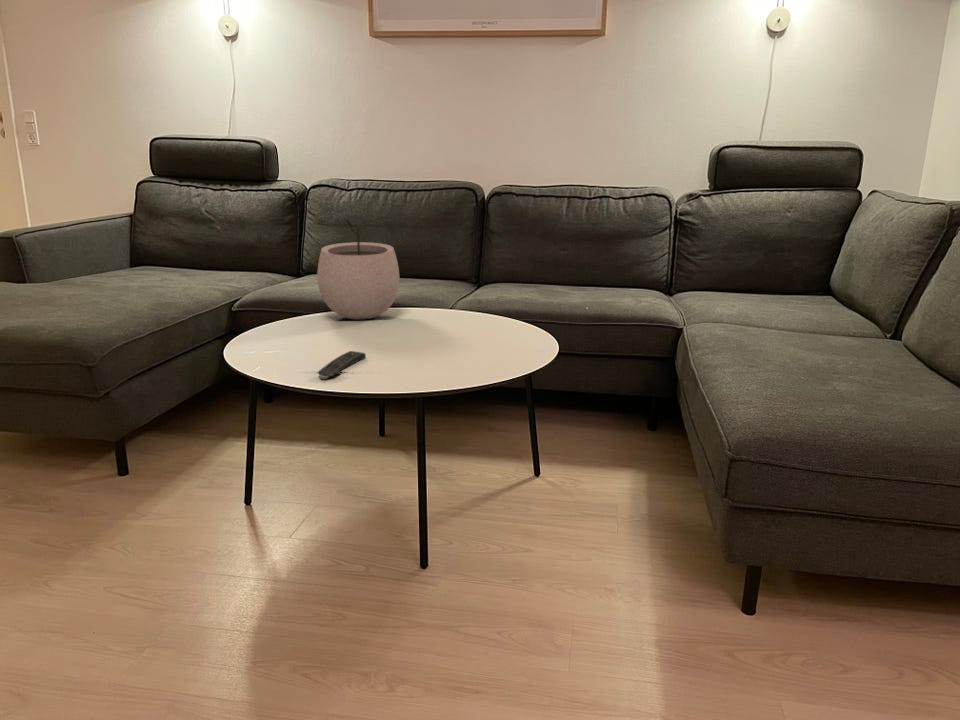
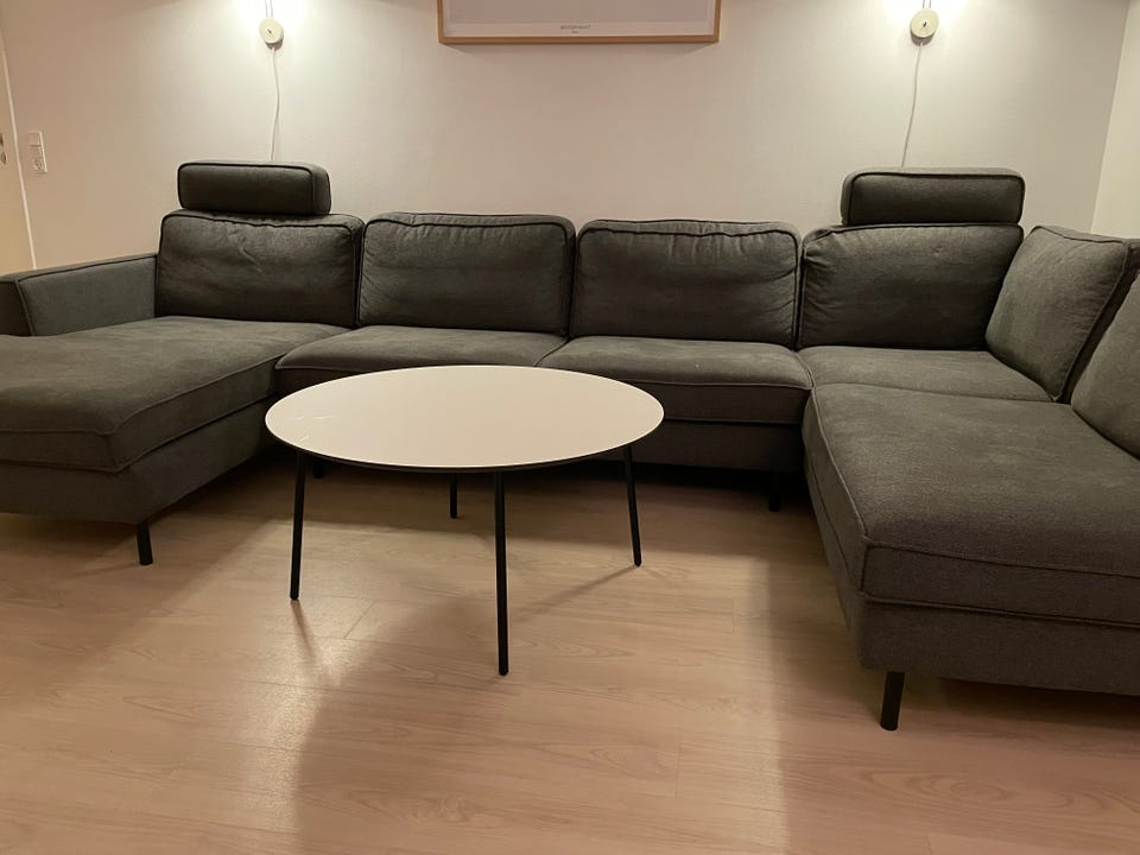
- remote control [317,350,367,381]
- plant pot [316,219,401,321]
